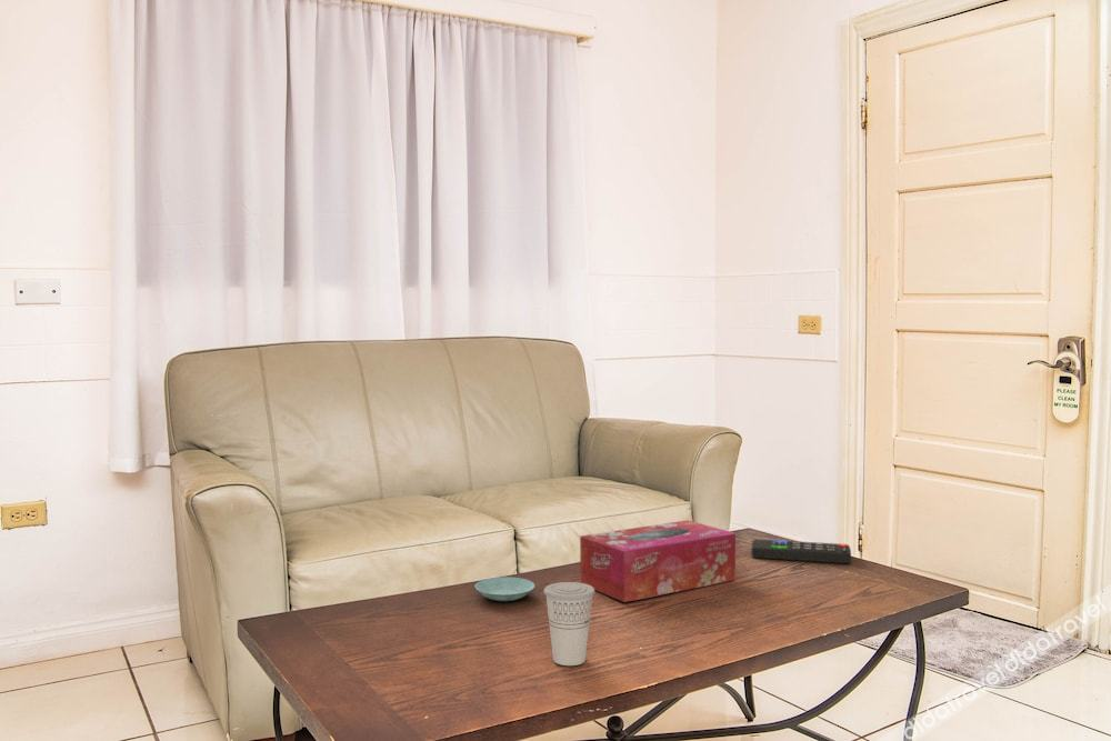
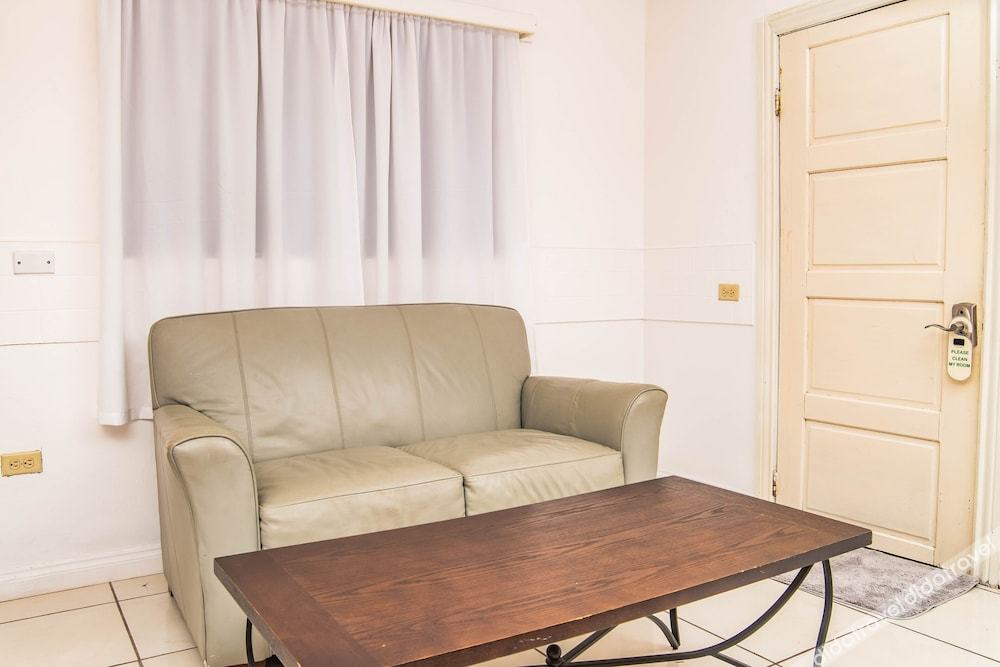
- saucer [474,575,536,602]
- remote control [750,538,852,564]
- cup [543,581,595,667]
- tissue box [579,519,737,603]
